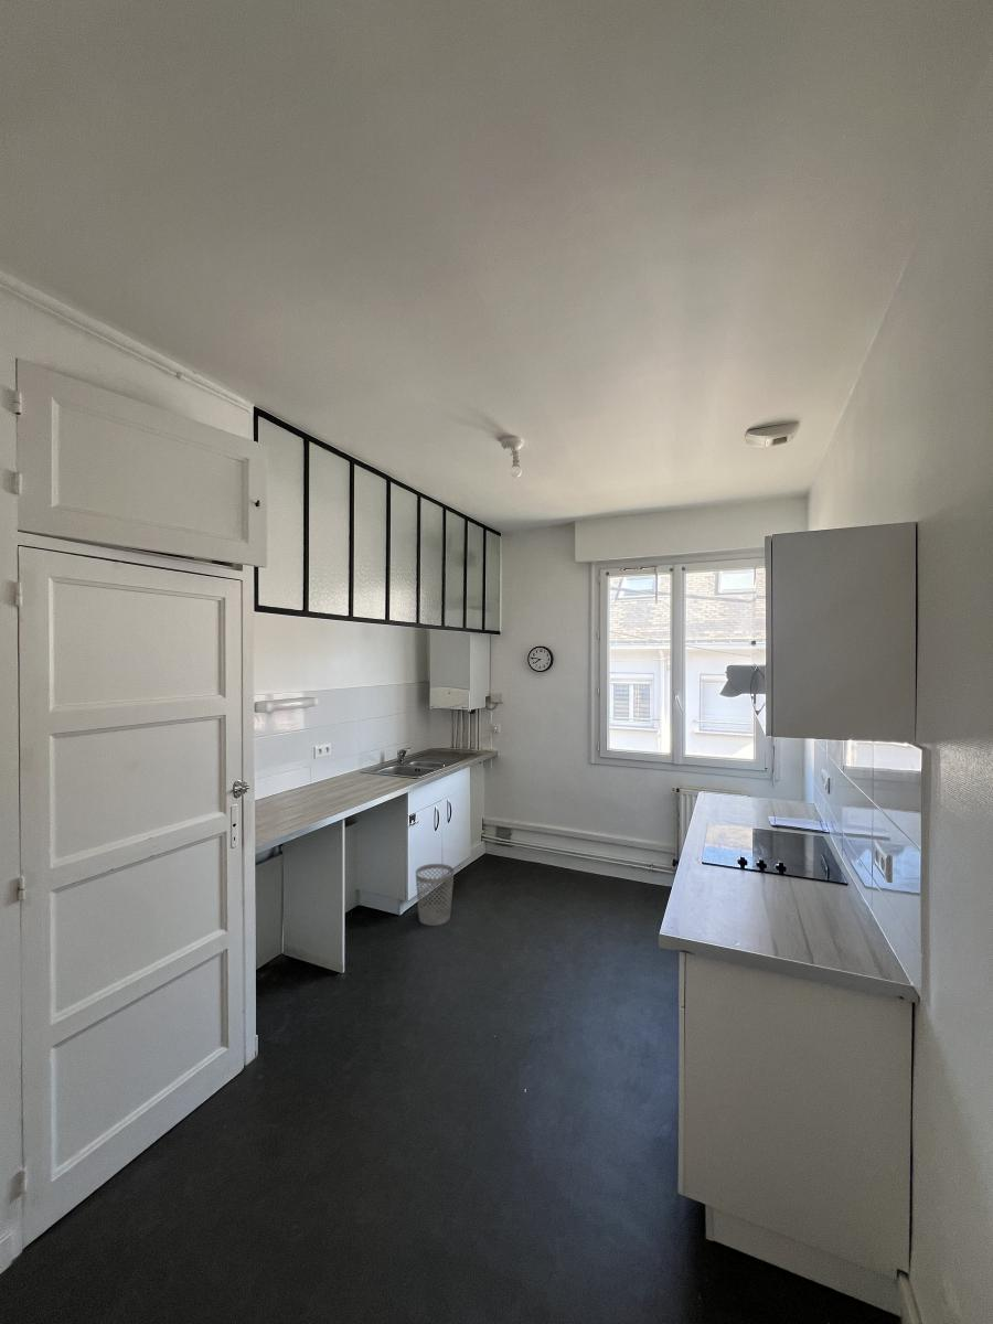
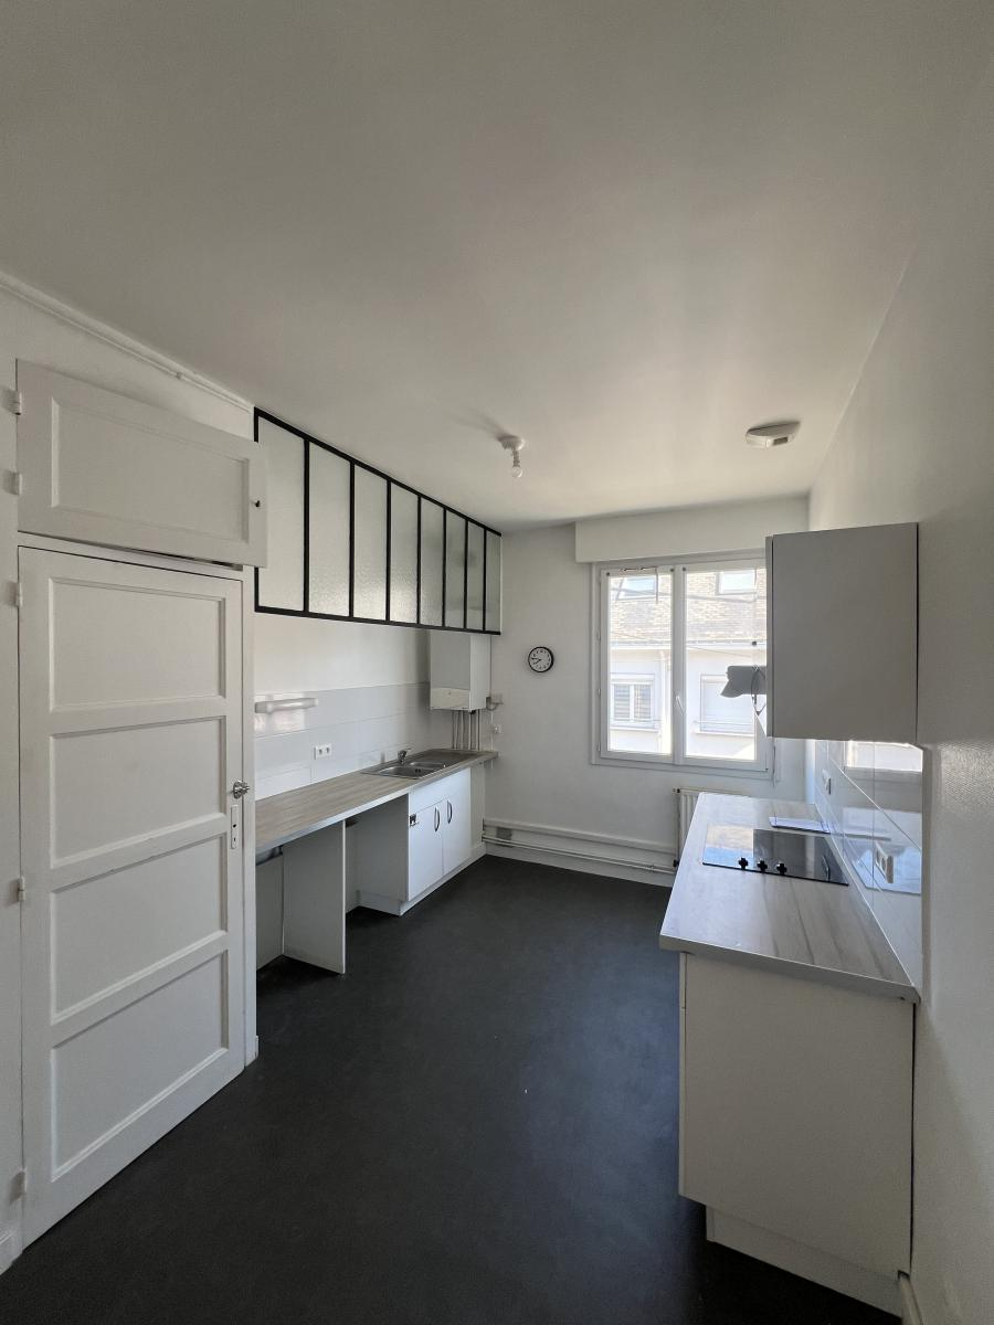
- wastebasket [415,863,455,927]
